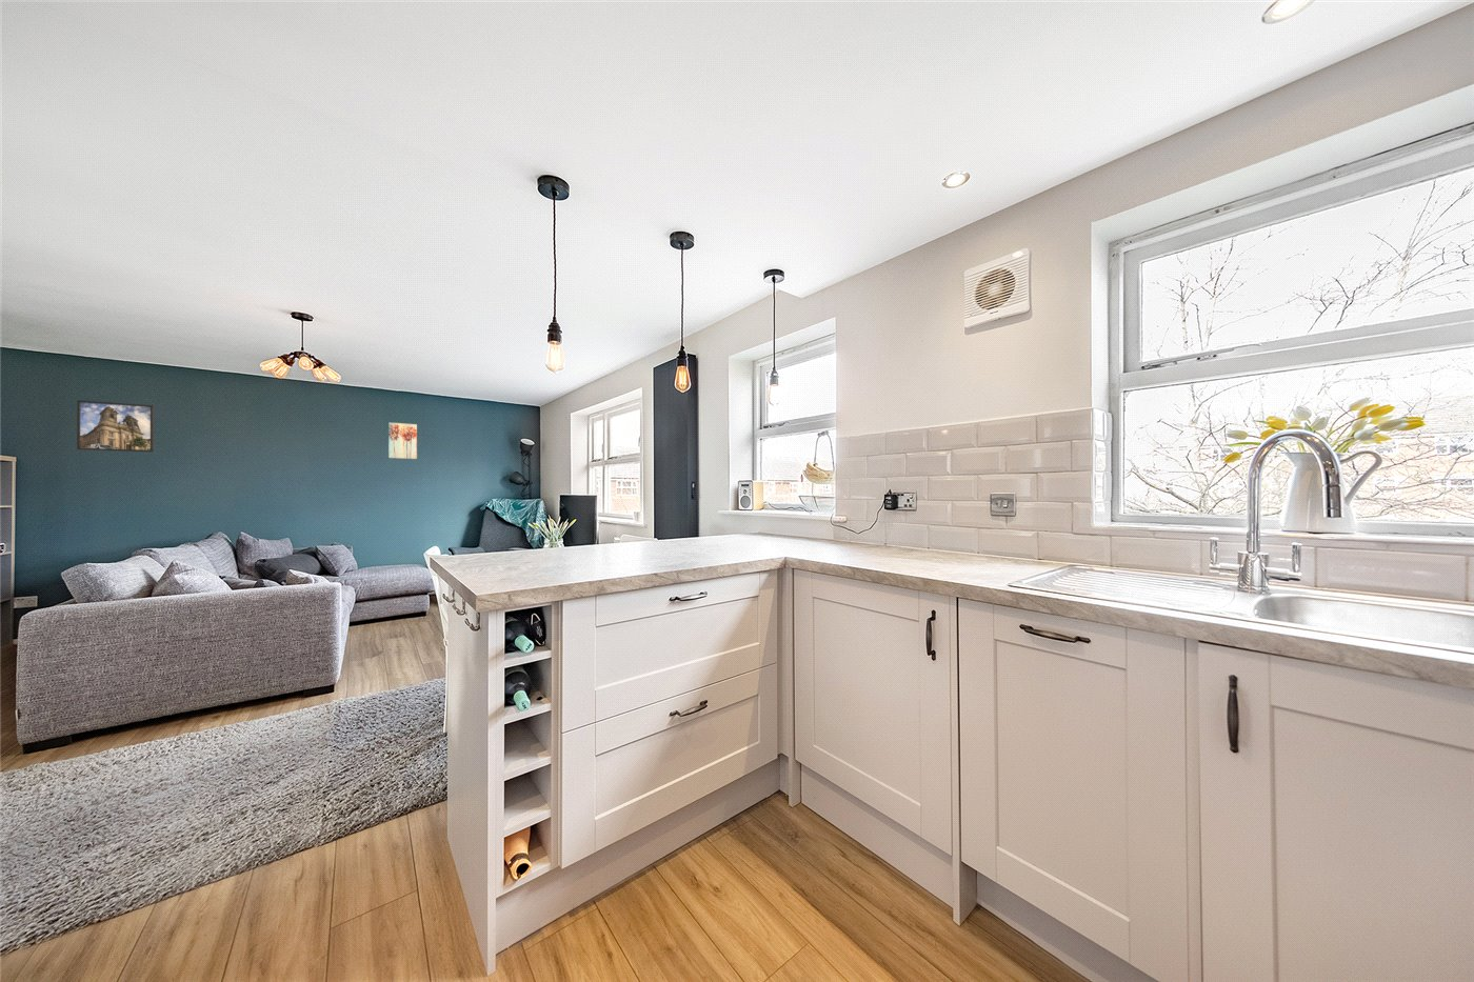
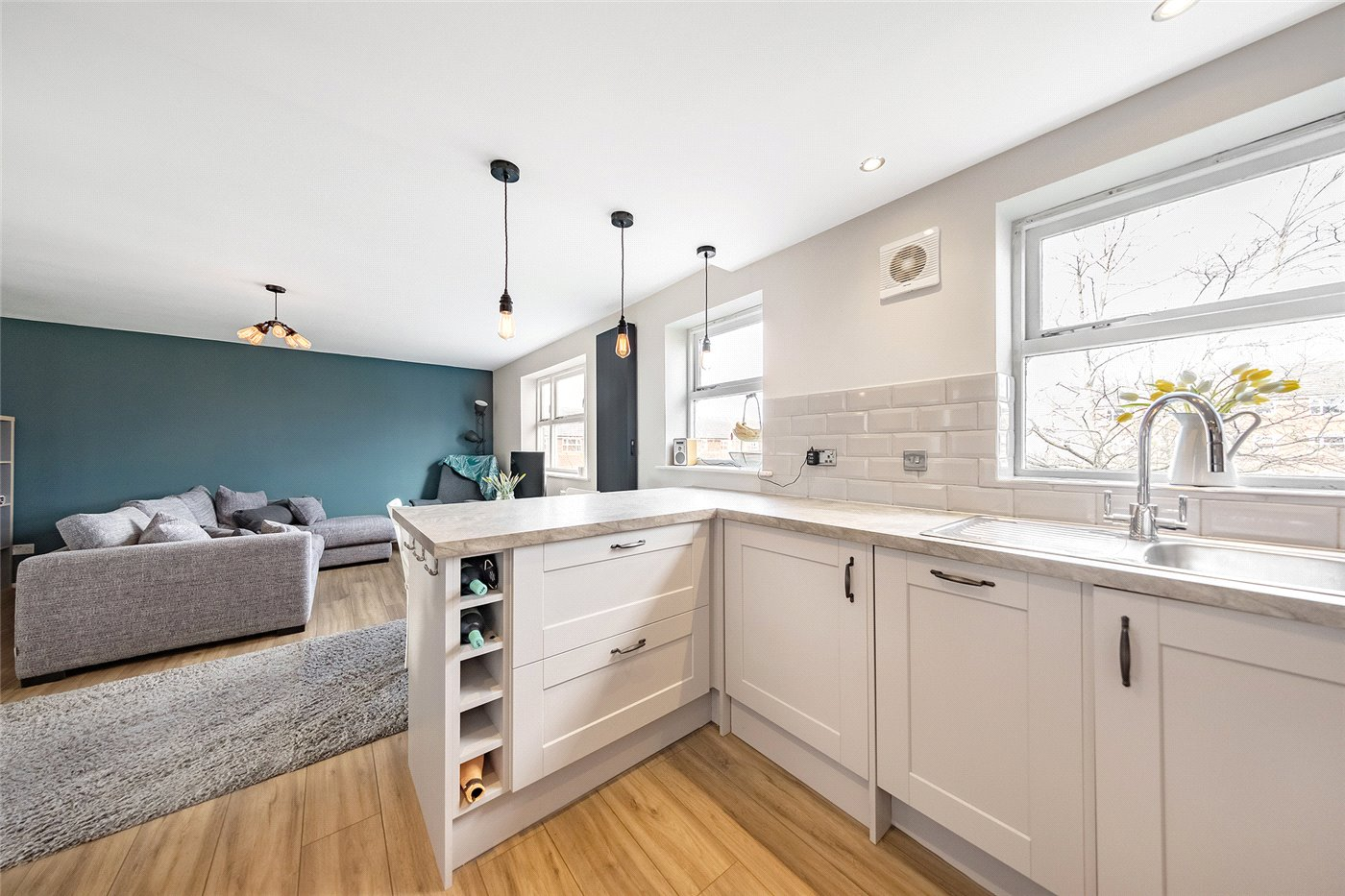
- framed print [76,399,155,454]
- wall art [388,422,418,460]
